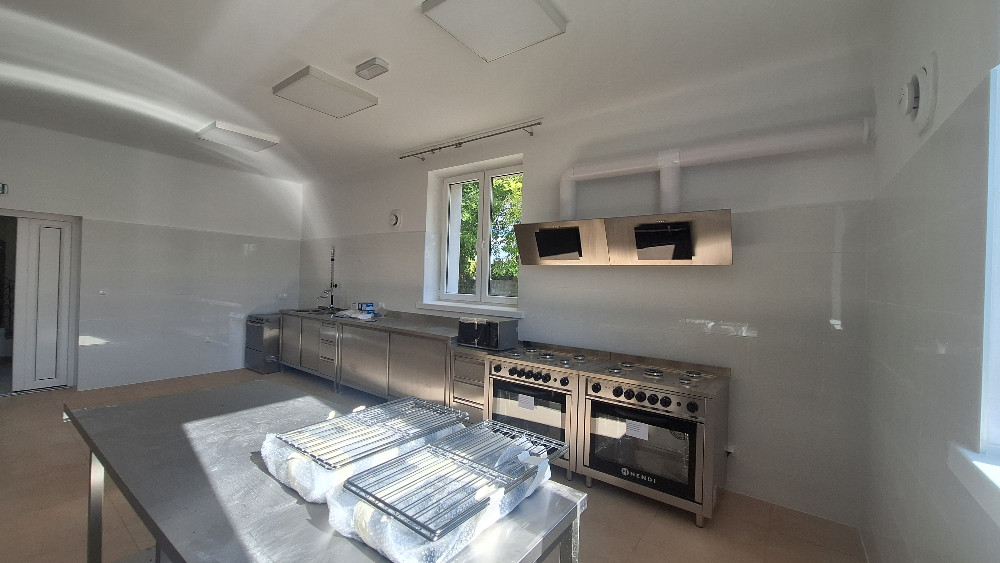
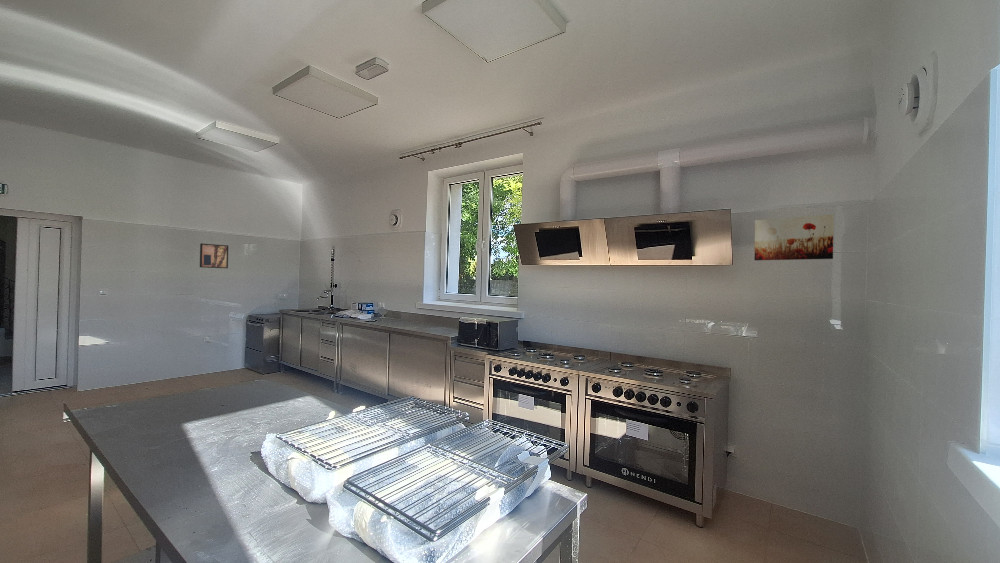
+ wall art [199,242,229,269]
+ wall art [753,214,834,261]
